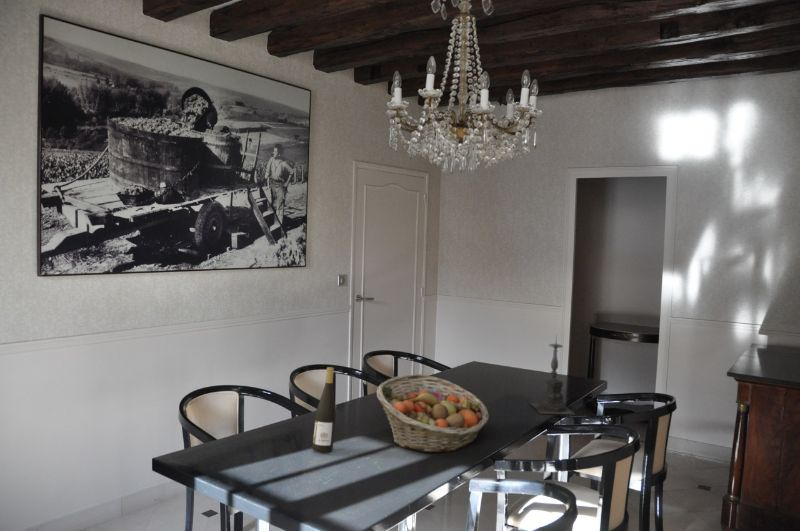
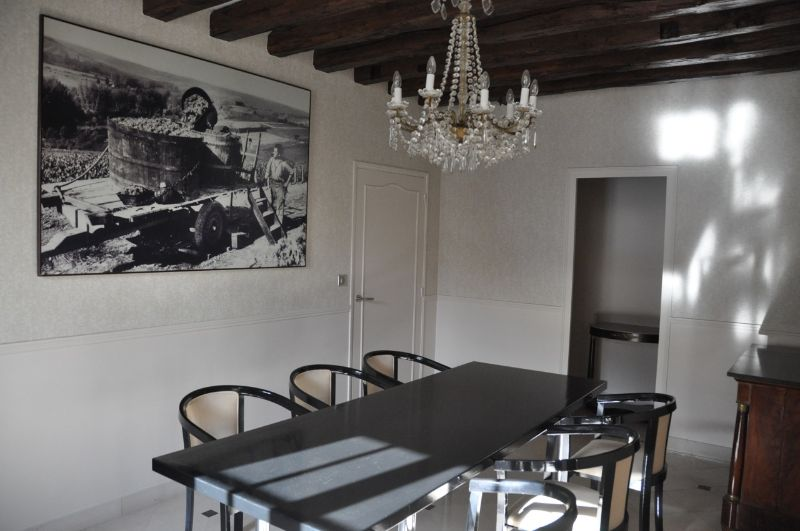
- candle holder [528,333,575,415]
- fruit basket [376,373,490,454]
- wine bottle [312,366,337,453]
